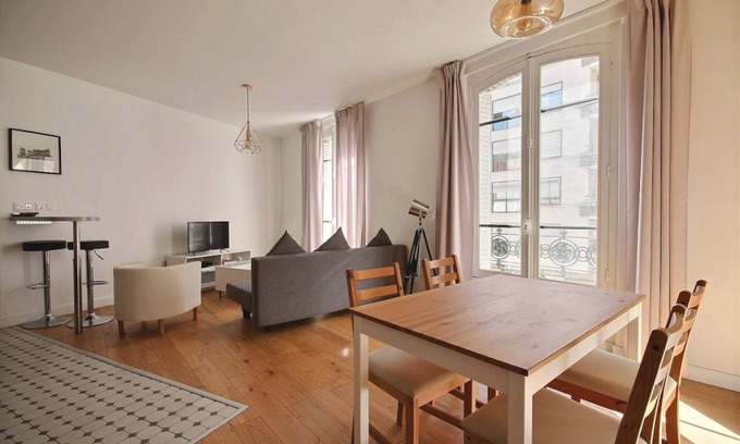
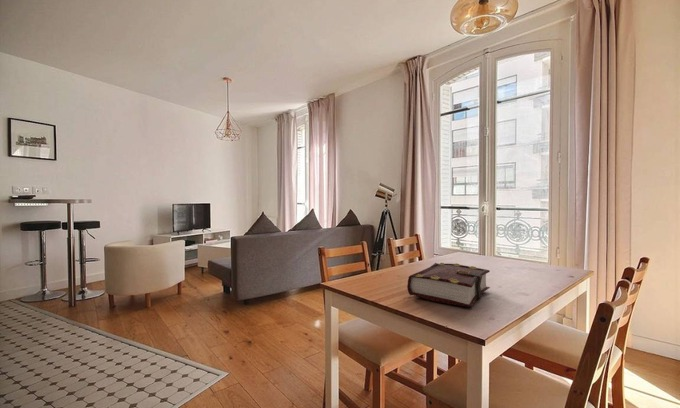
+ book [406,262,491,308]
